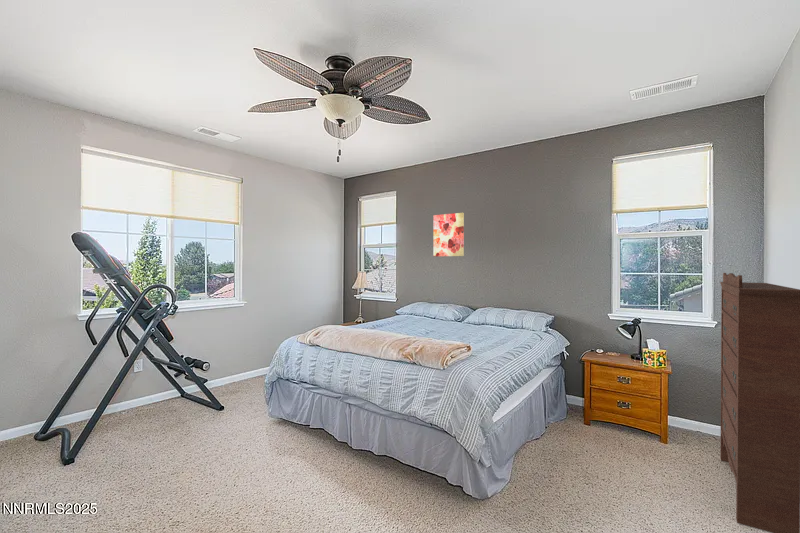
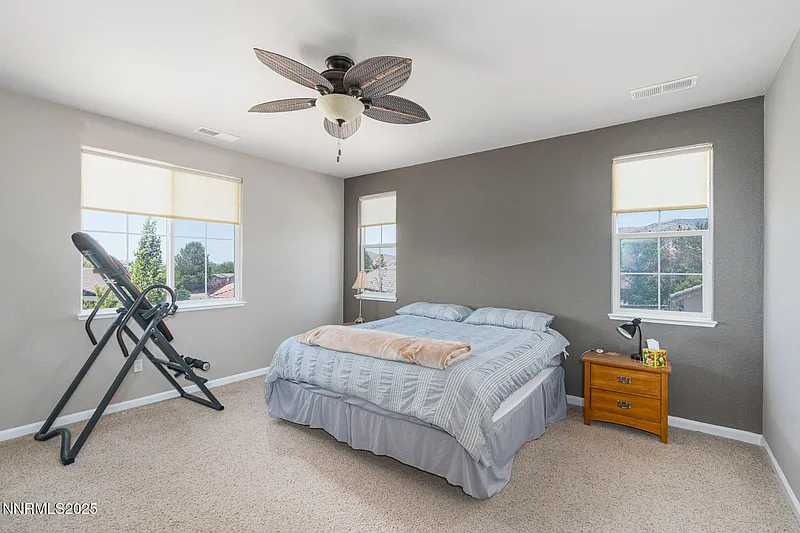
- wall art [432,212,465,257]
- dresser [719,272,800,533]
